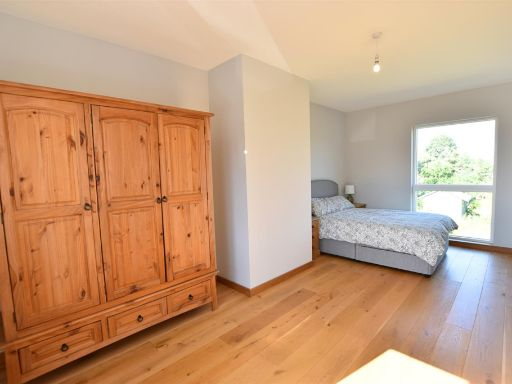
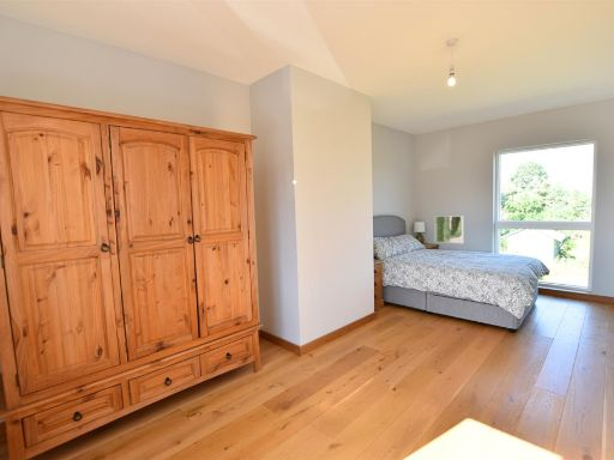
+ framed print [434,214,464,244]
